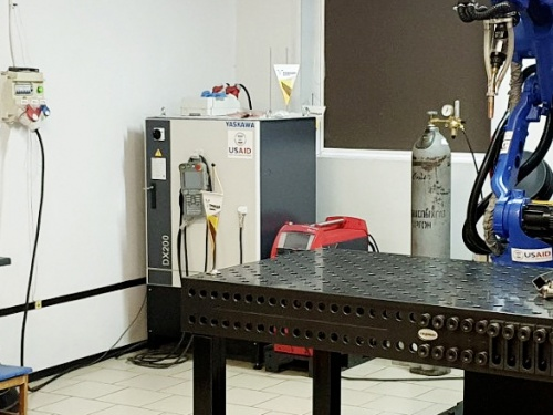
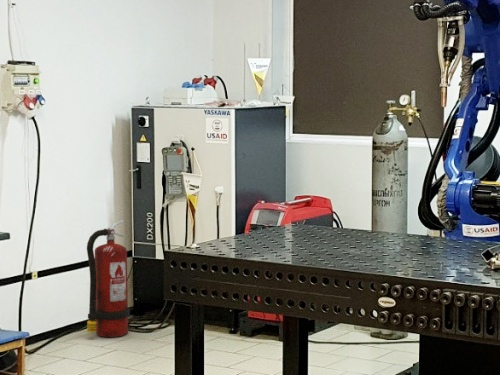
+ fire extinguisher [86,220,131,338]
